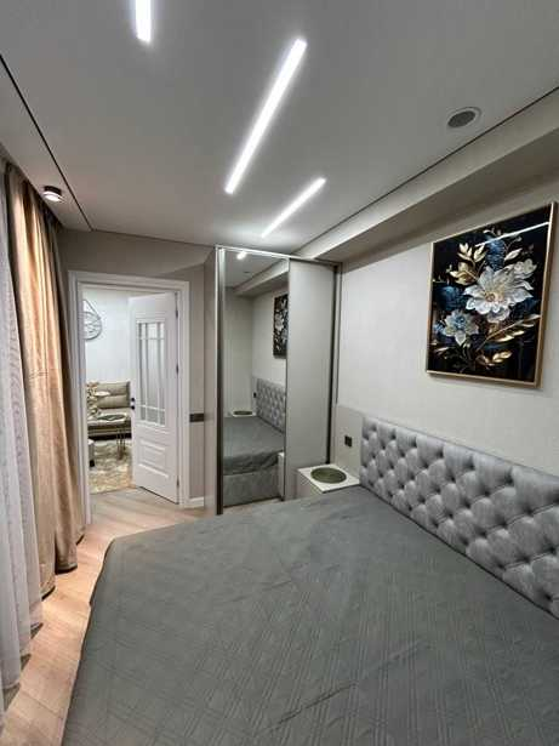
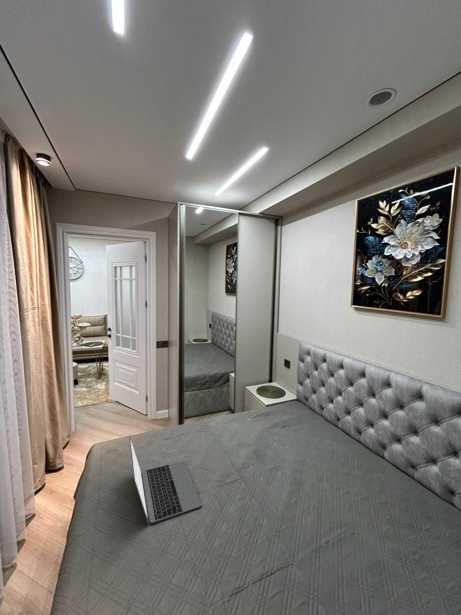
+ laptop [128,435,203,525]
